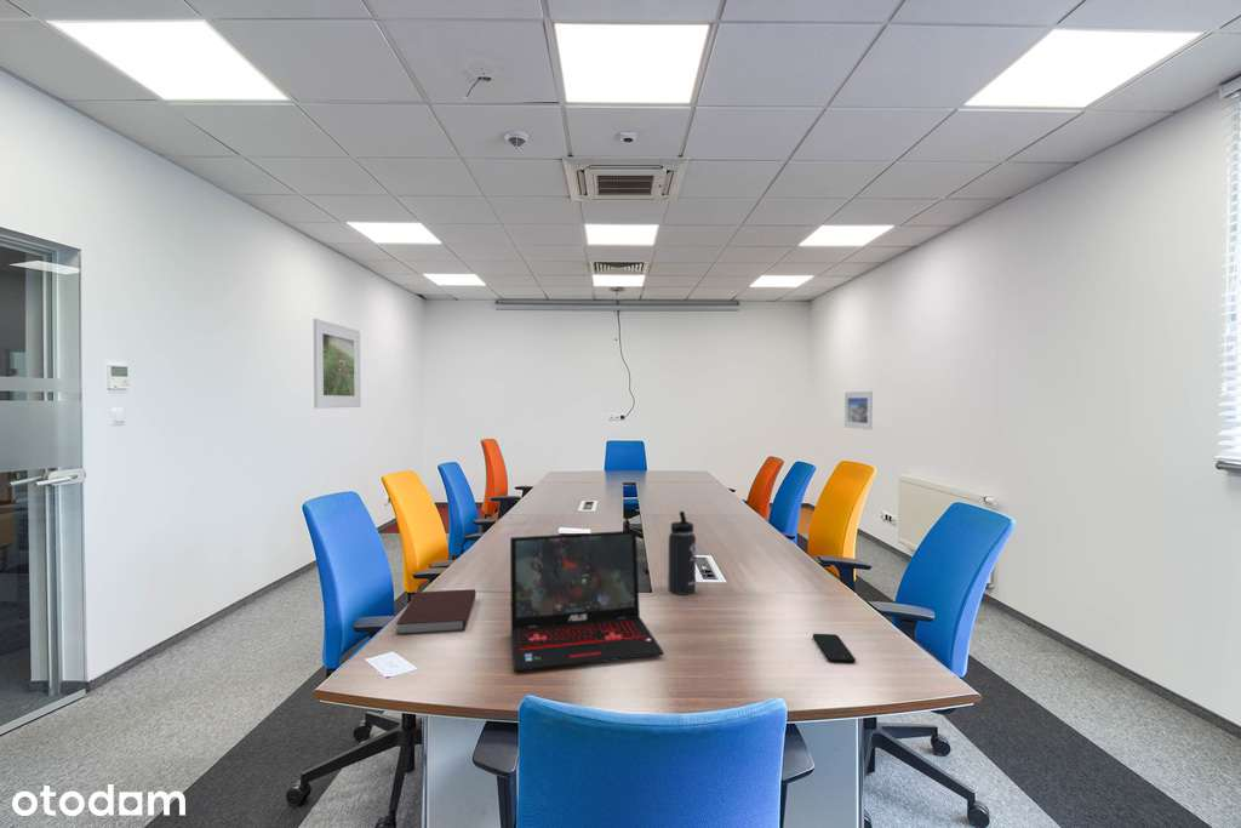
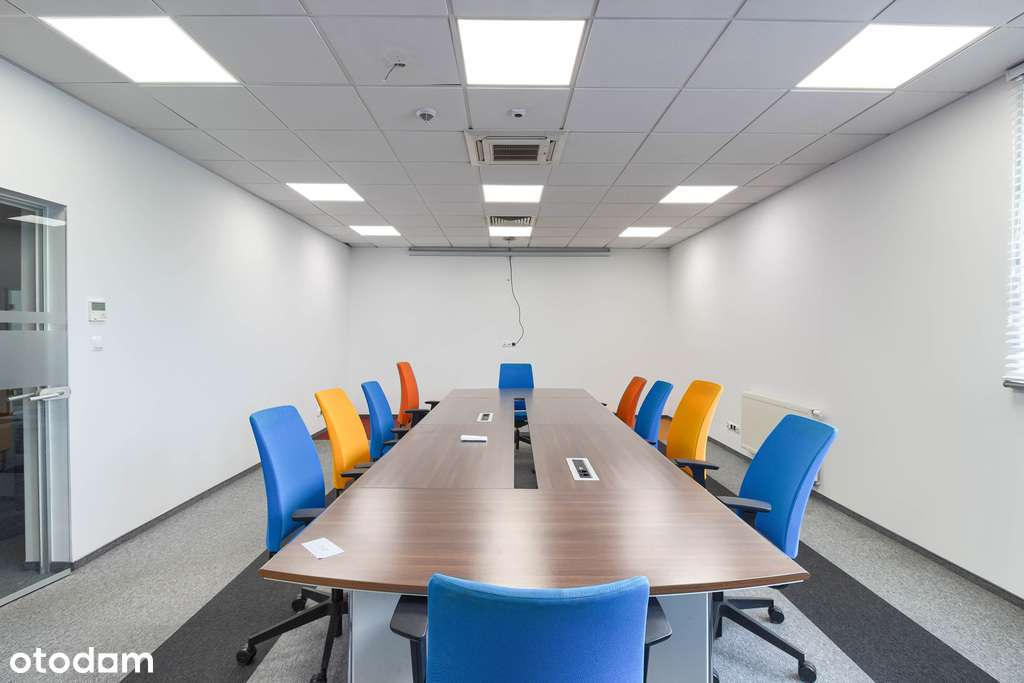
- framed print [843,390,874,432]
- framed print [313,318,361,410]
- smartphone [812,633,857,664]
- notebook [395,588,477,635]
- laptop [509,530,665,673]
- thermos bottle [667,510,697,595]
